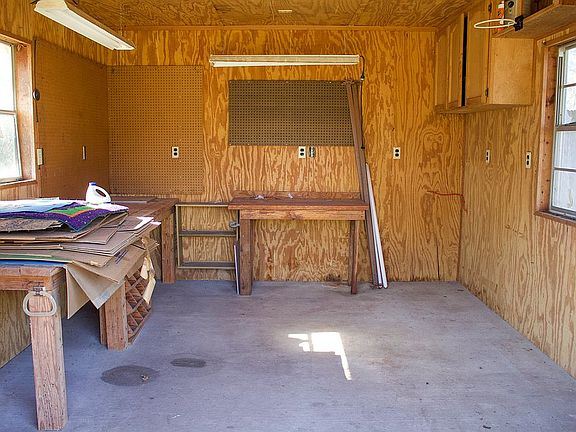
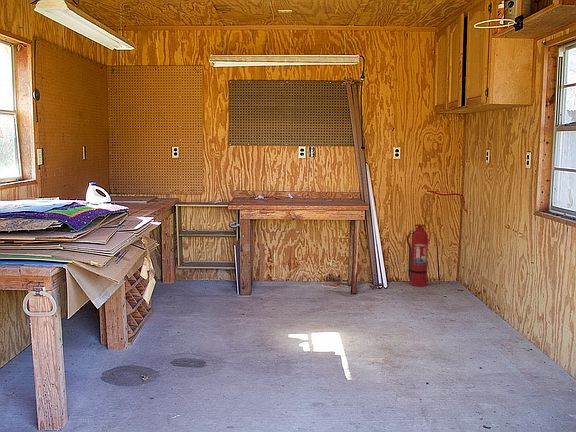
+ fire extinguisher [406,224,429,287]
